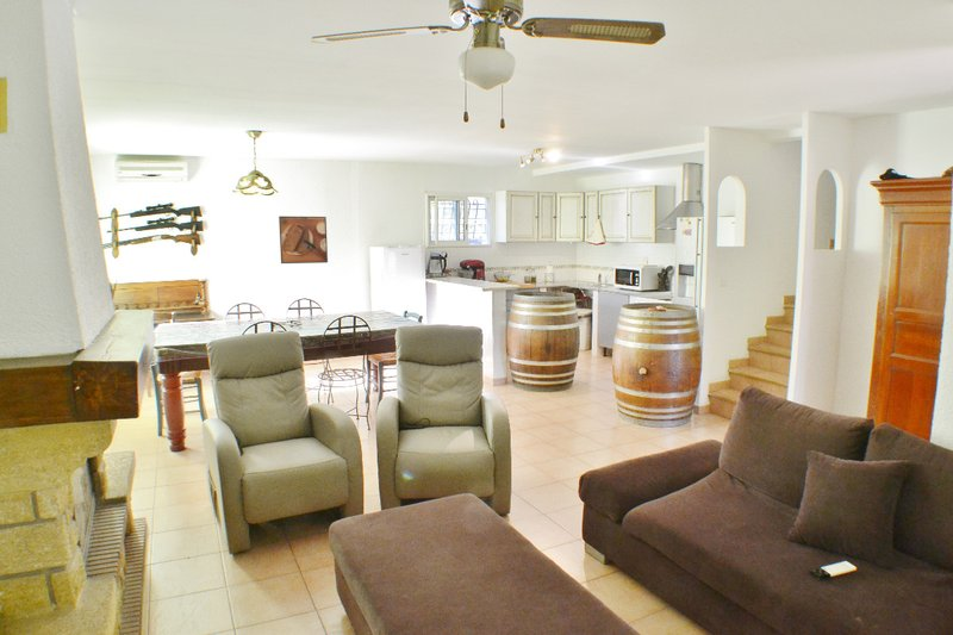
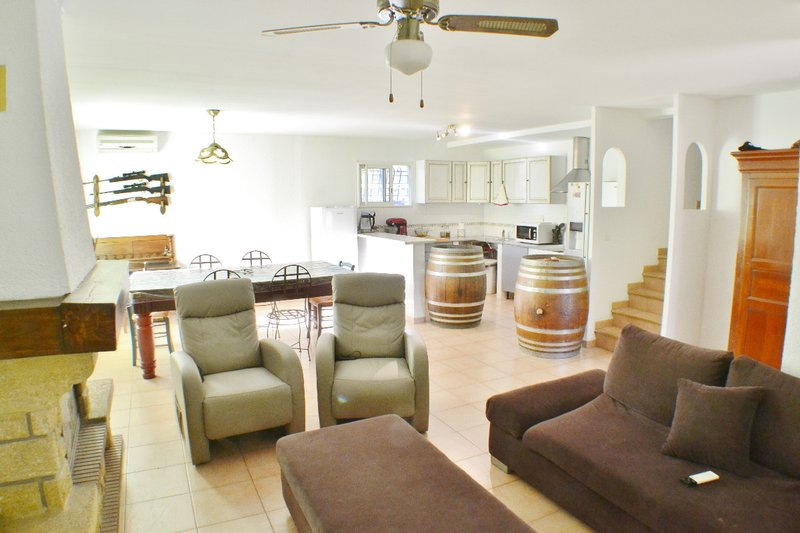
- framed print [278,216,329,264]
